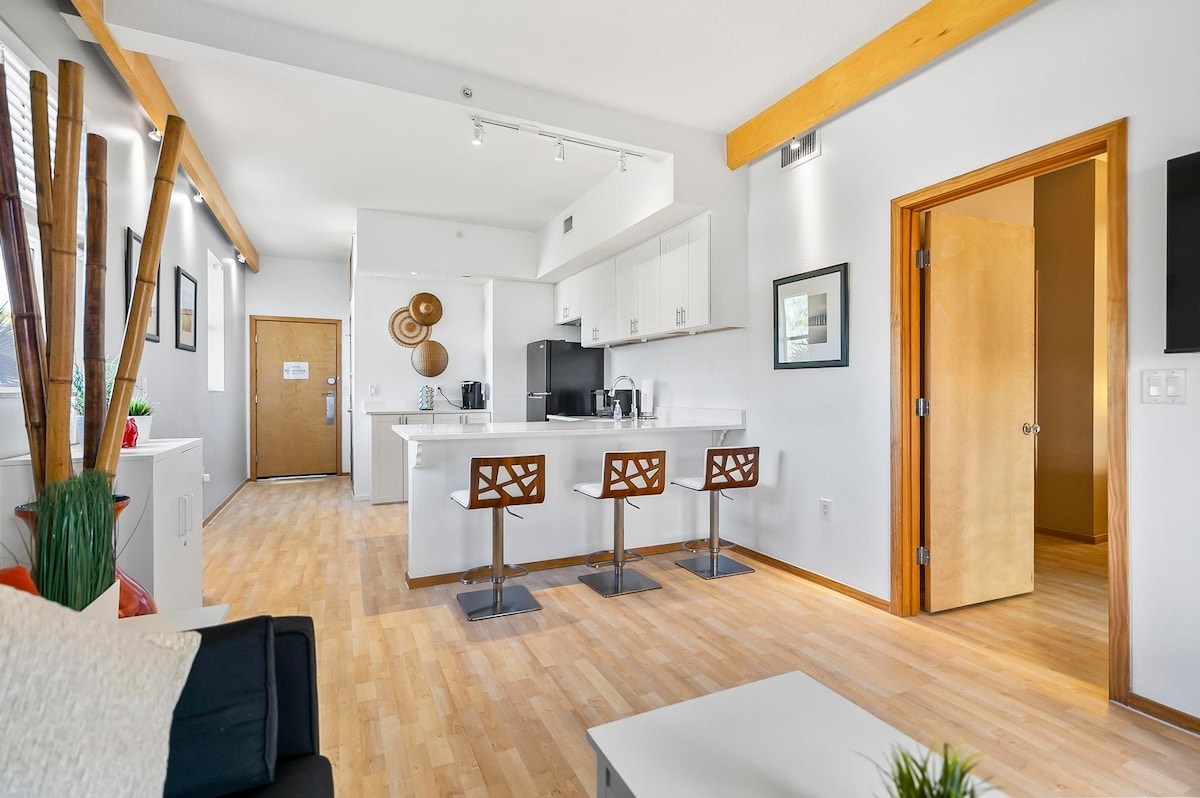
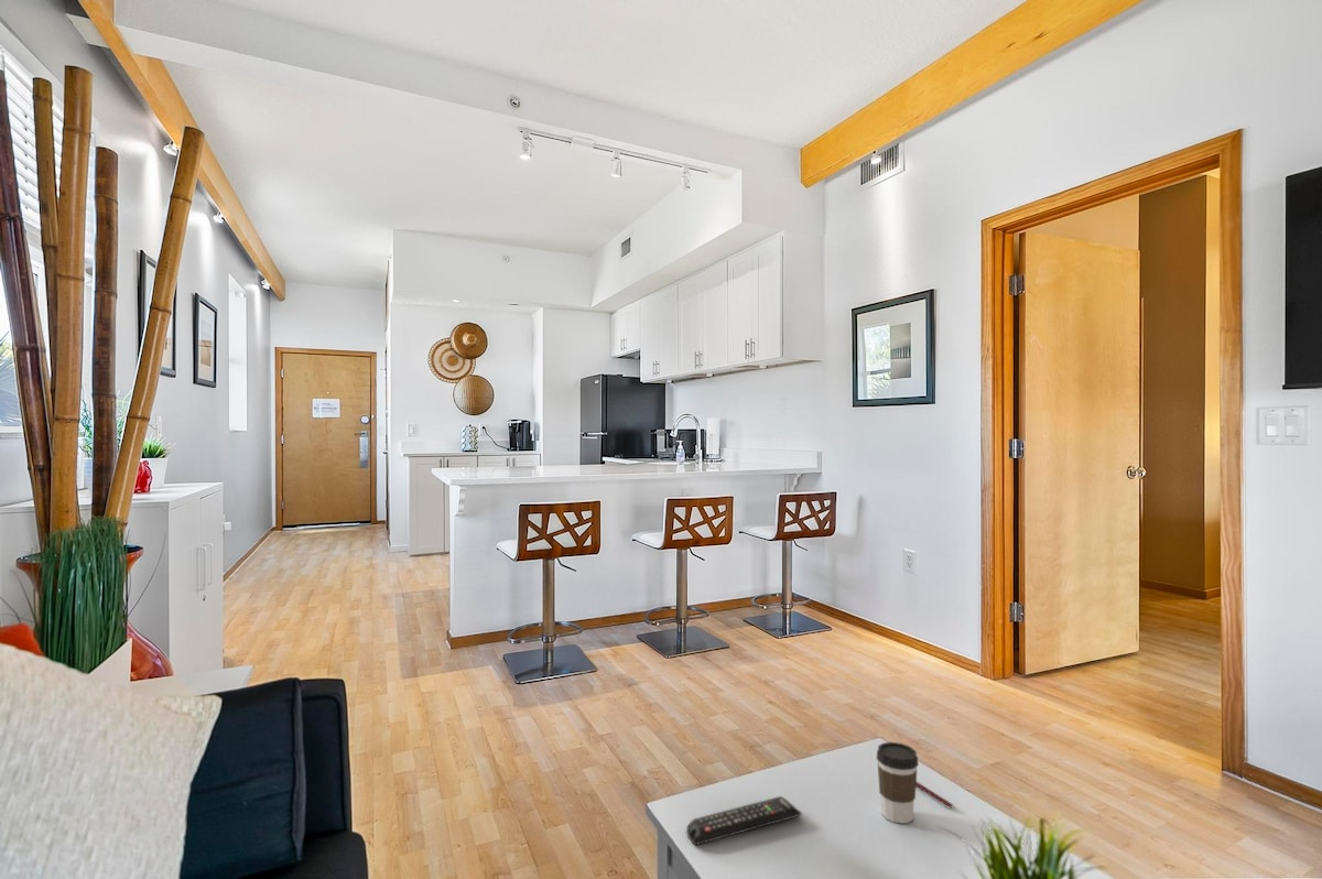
+ pen [915,781,956,810]
+ coffee cup [876,741,920,824]
+ remote control [685,795,803,846]
